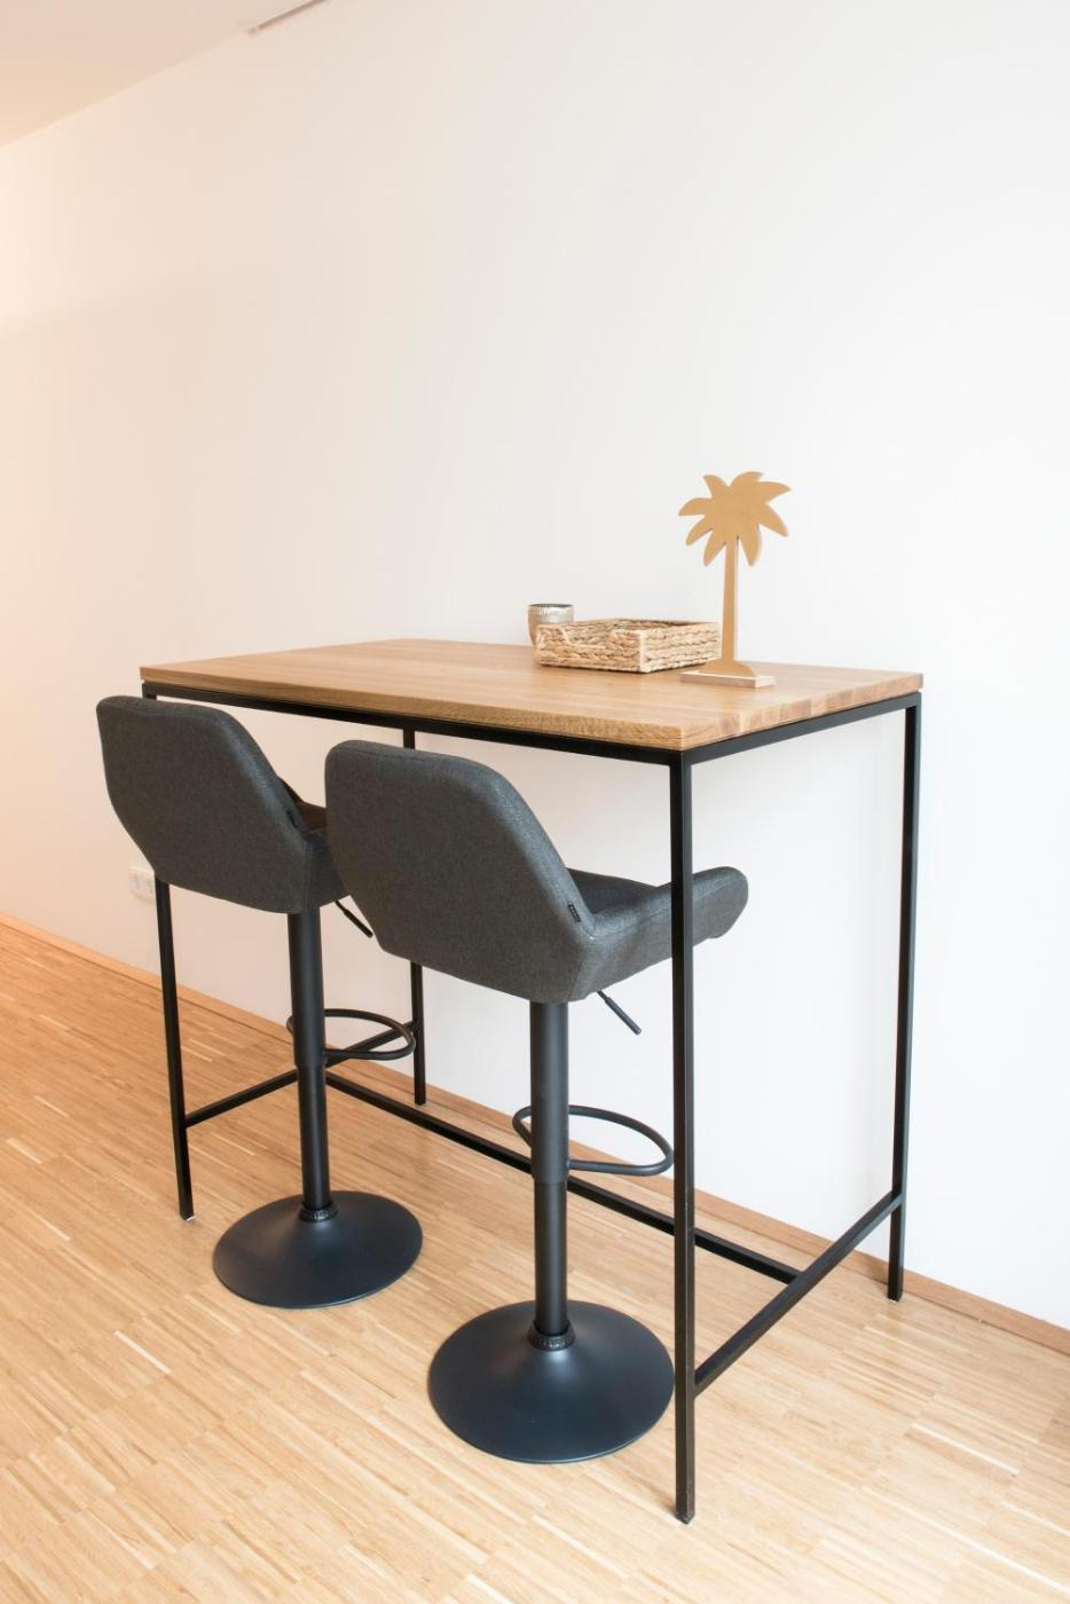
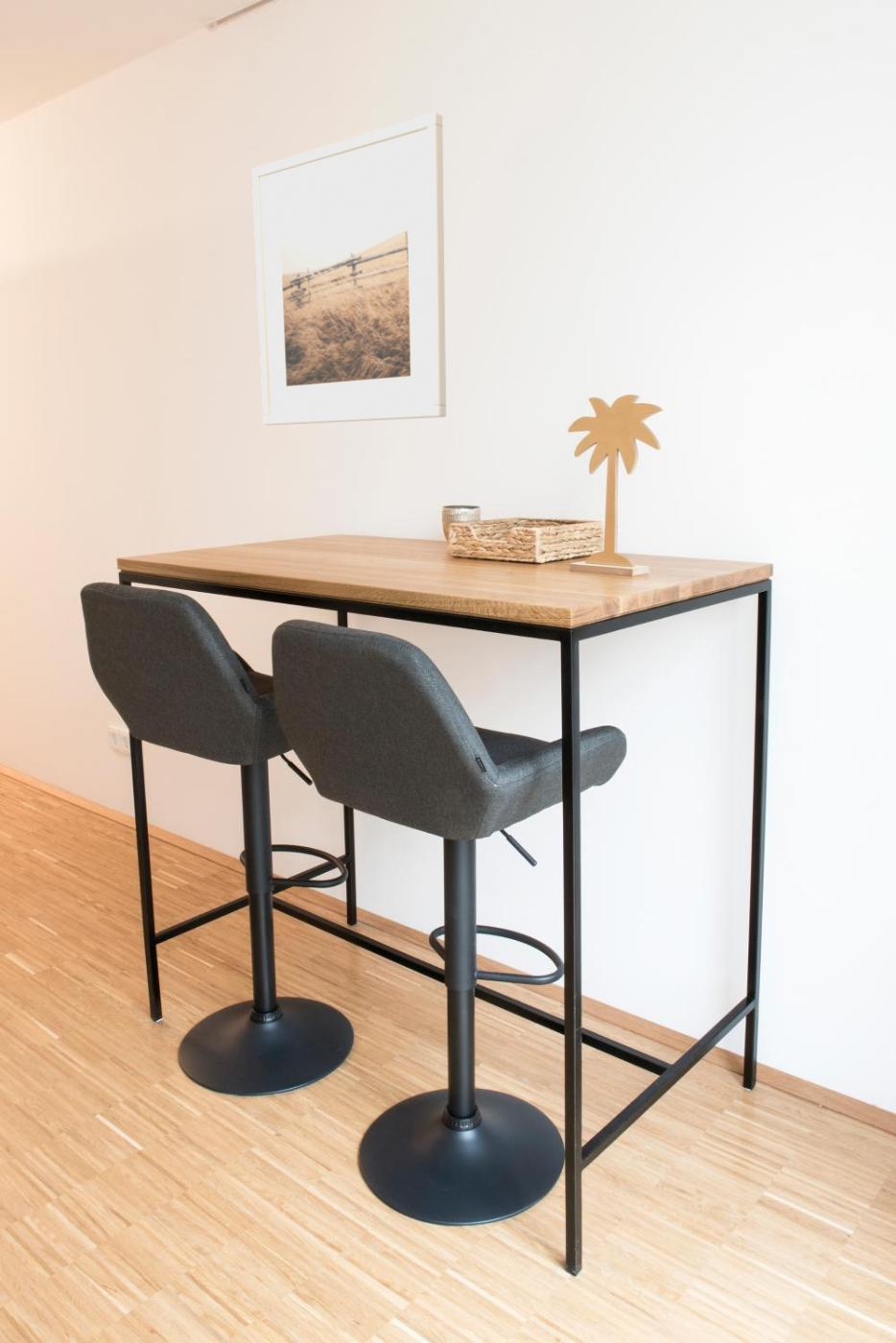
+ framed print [251,112,447,426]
